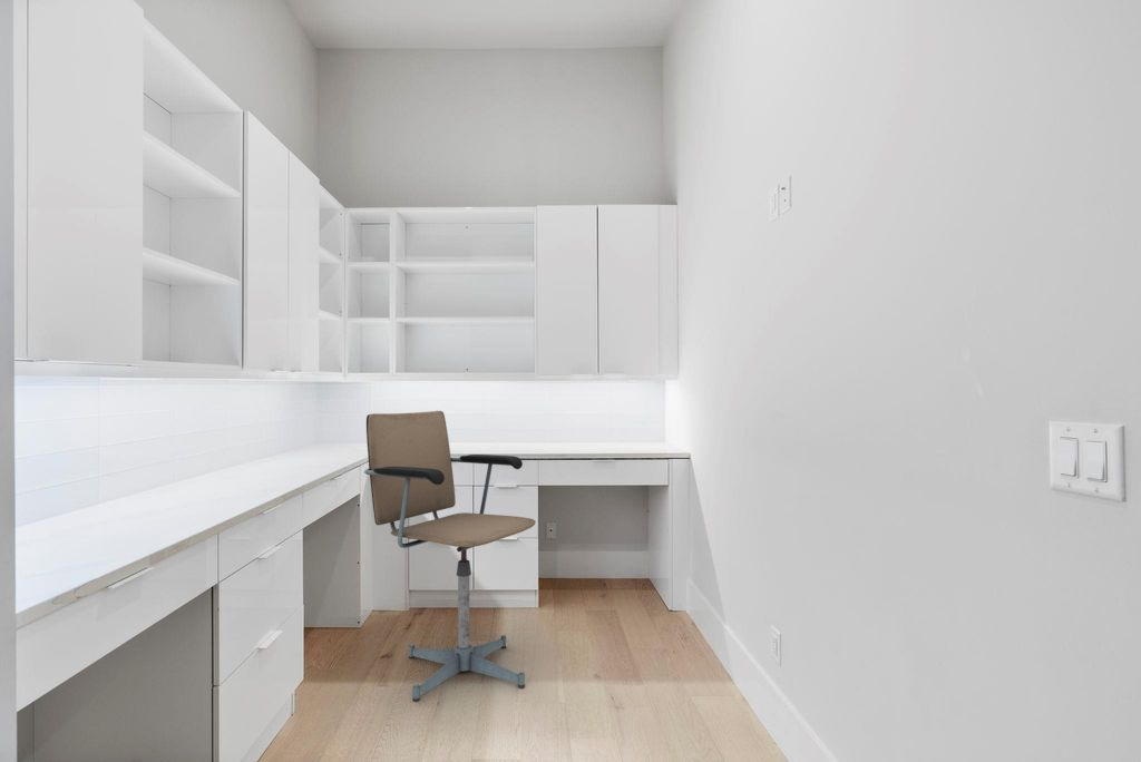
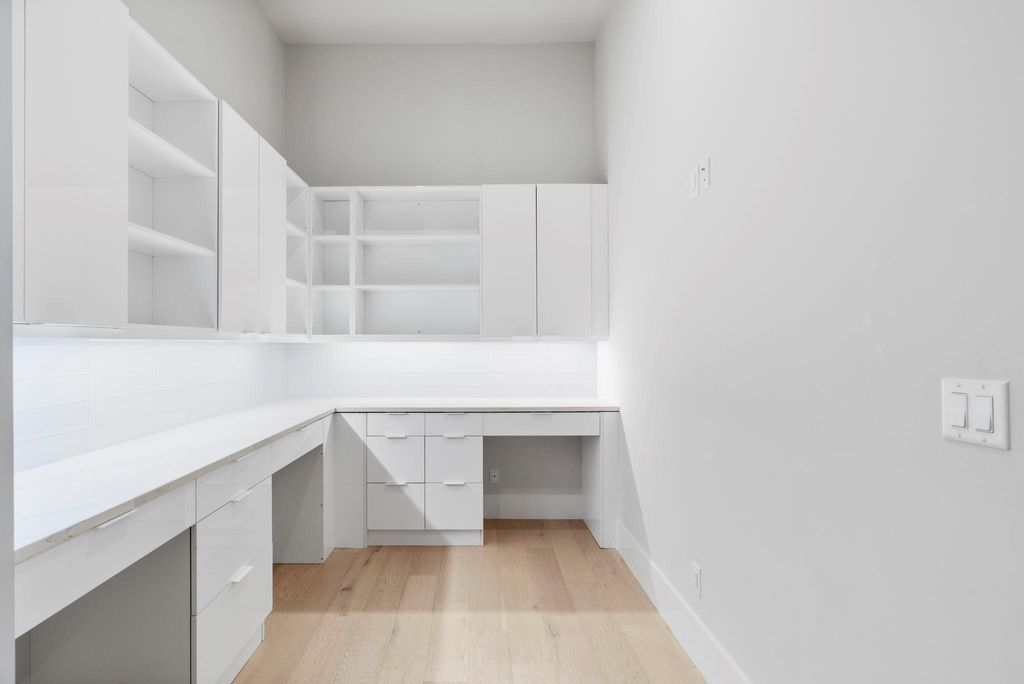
- office chair [363,410,537,702]
